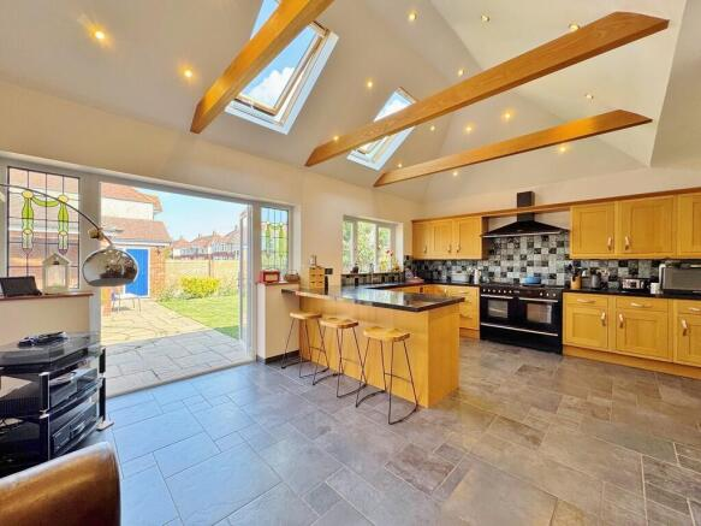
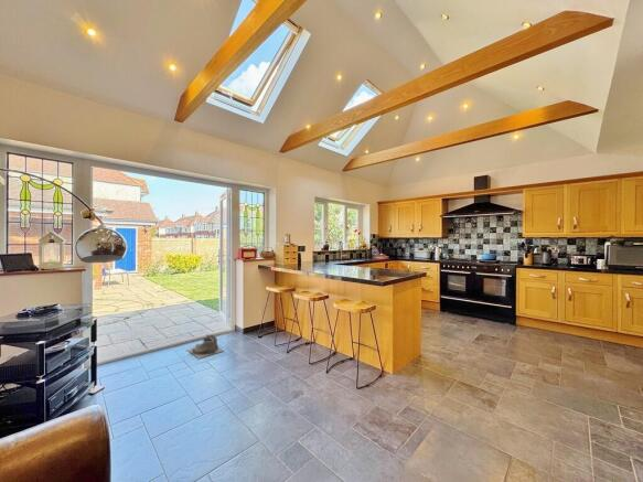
+ boots [186,333,224,360]
